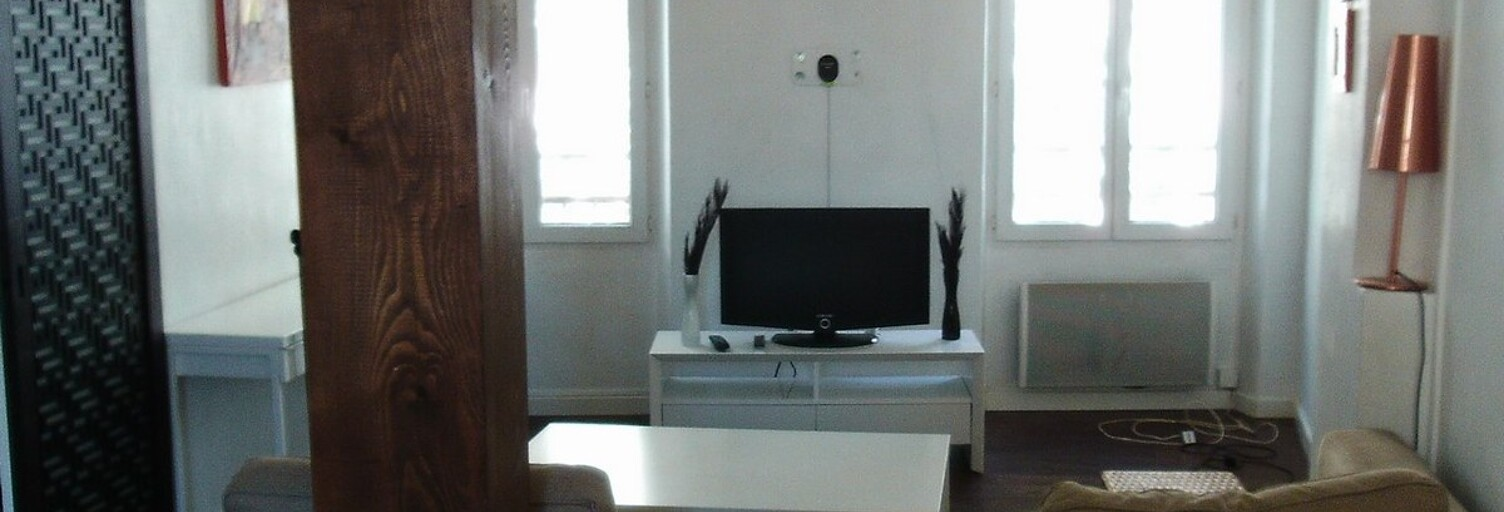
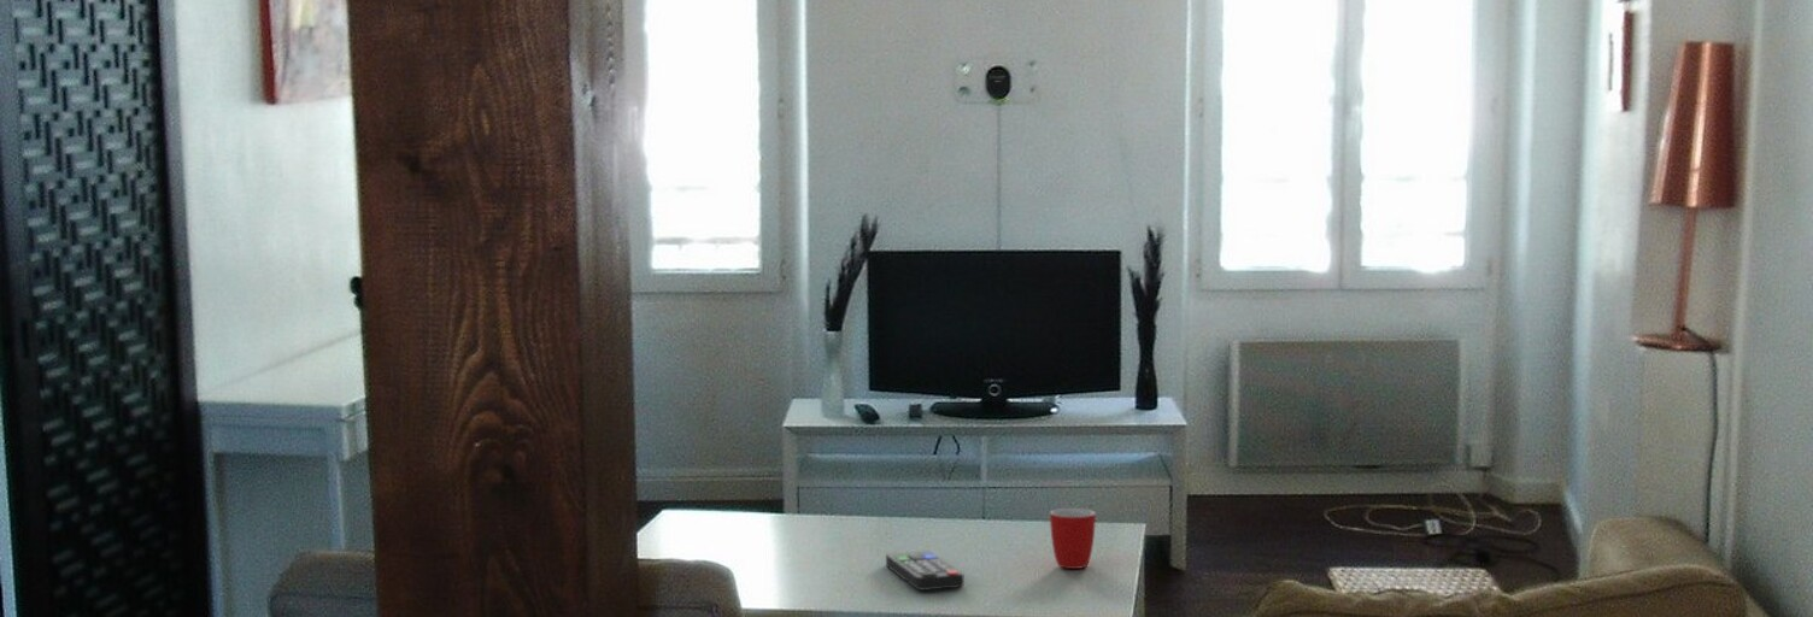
+ remote control [885,550,966,592]
+ mug [1049,507,1097,570]
